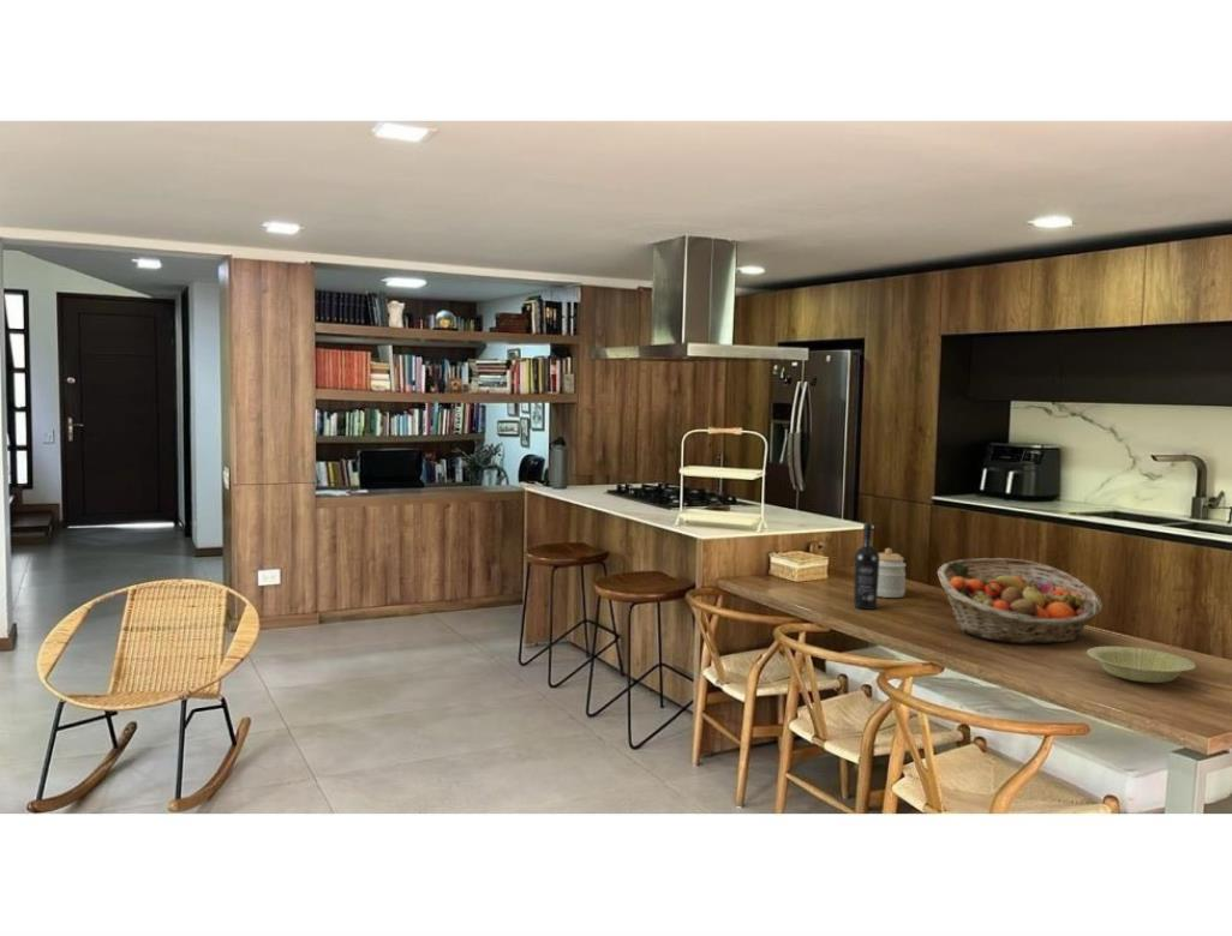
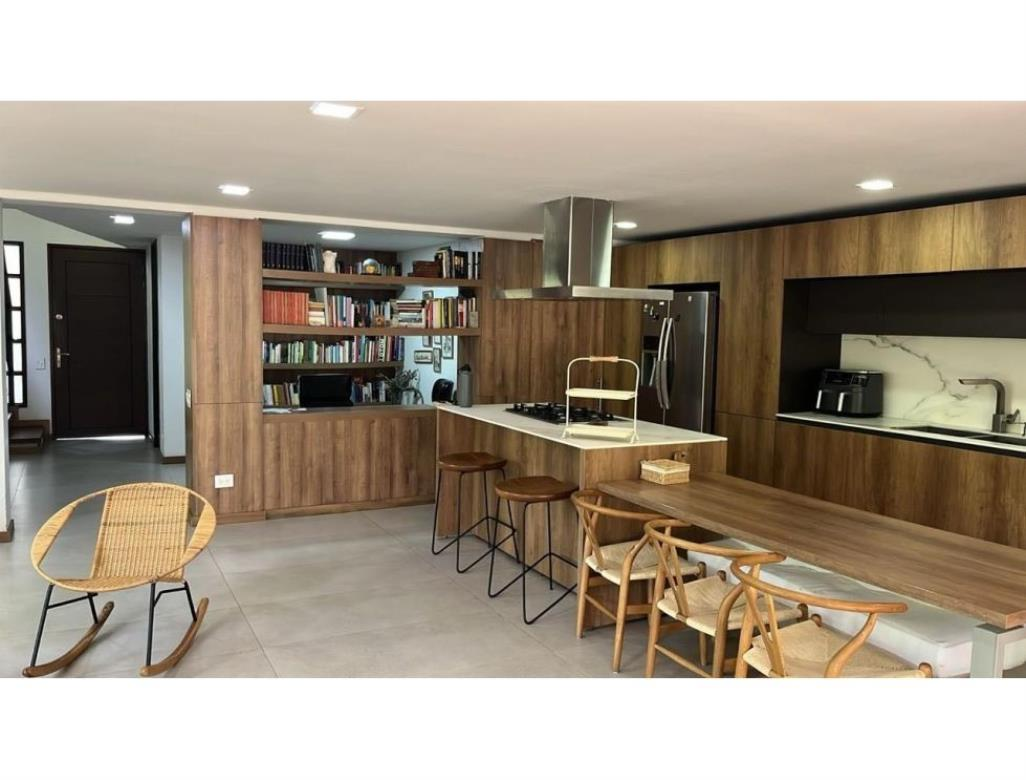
- wine bottle [853,522,879,611]
- bowl [1086,646,1197,684]
- fruit basket [937,557,1104,644]
- jar [877,547,907,599]
